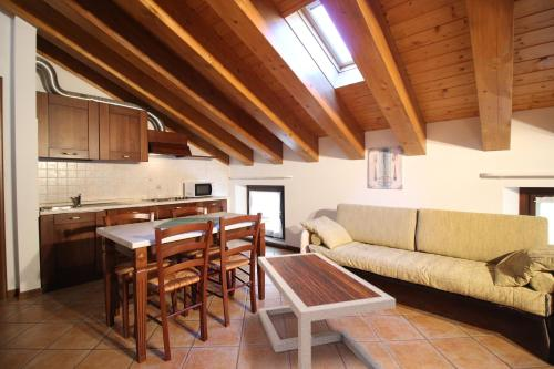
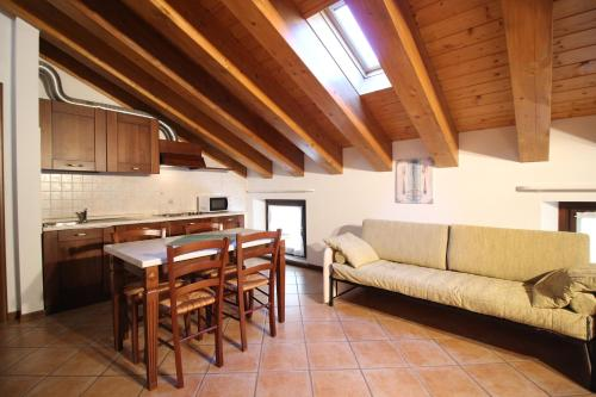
- coffee table [257,252,397,369]
